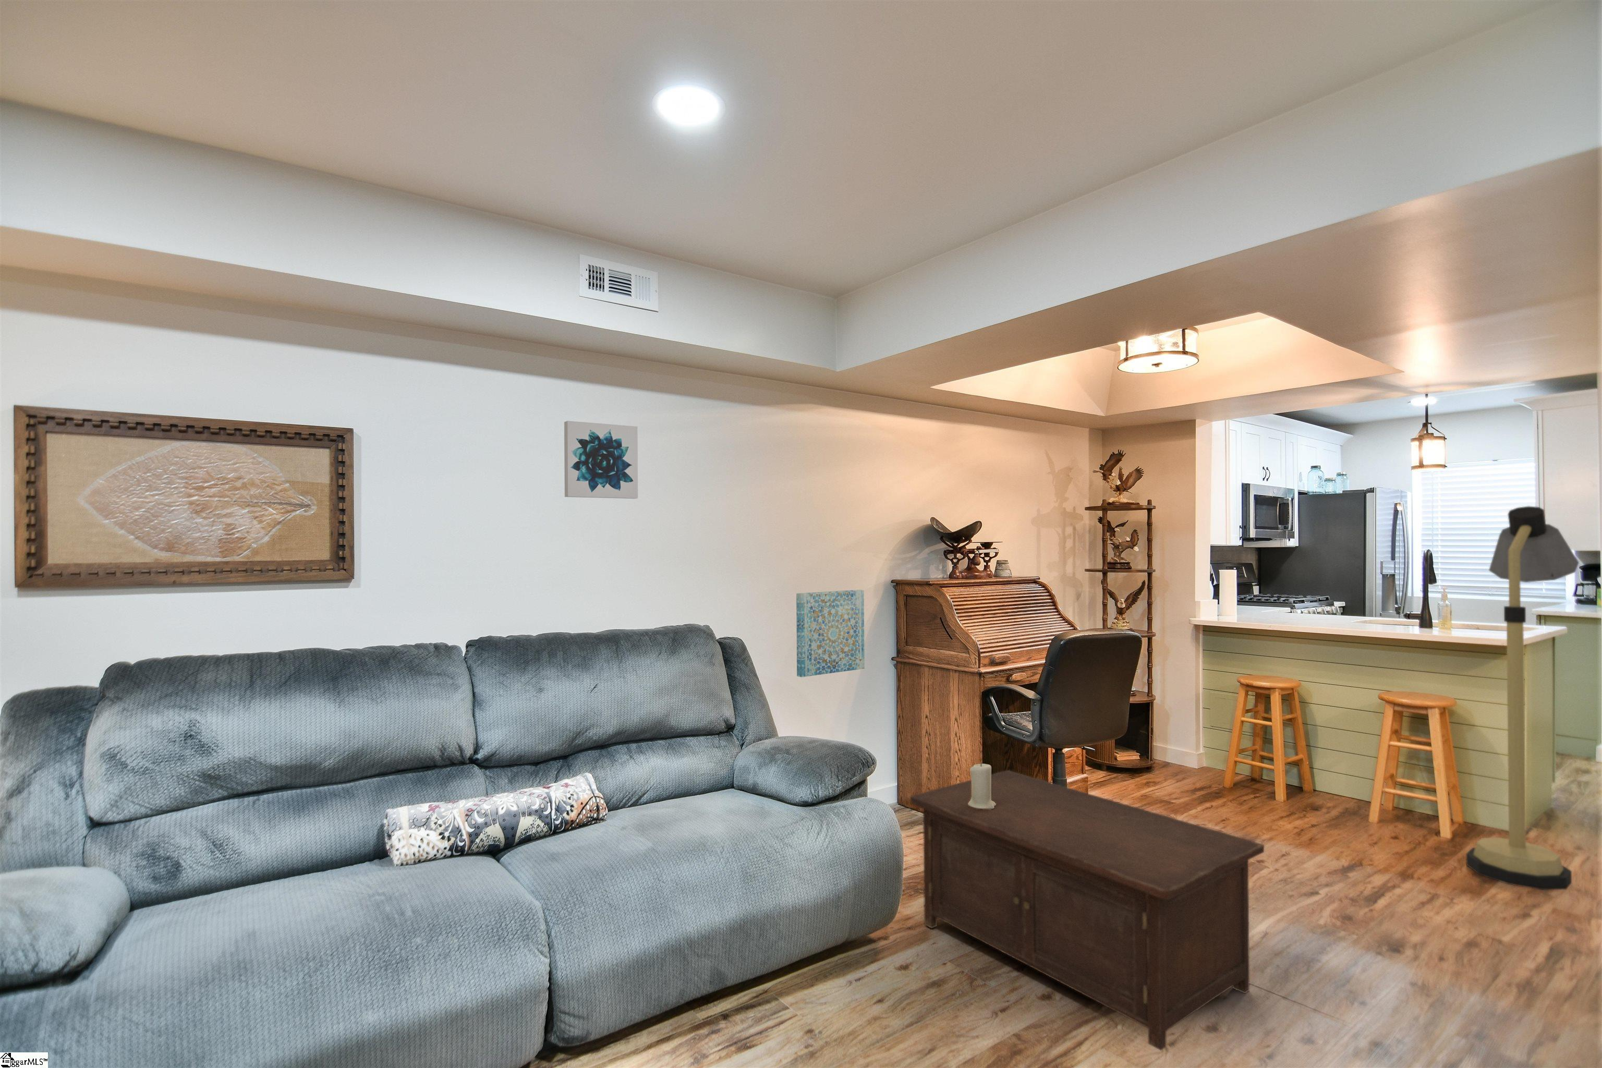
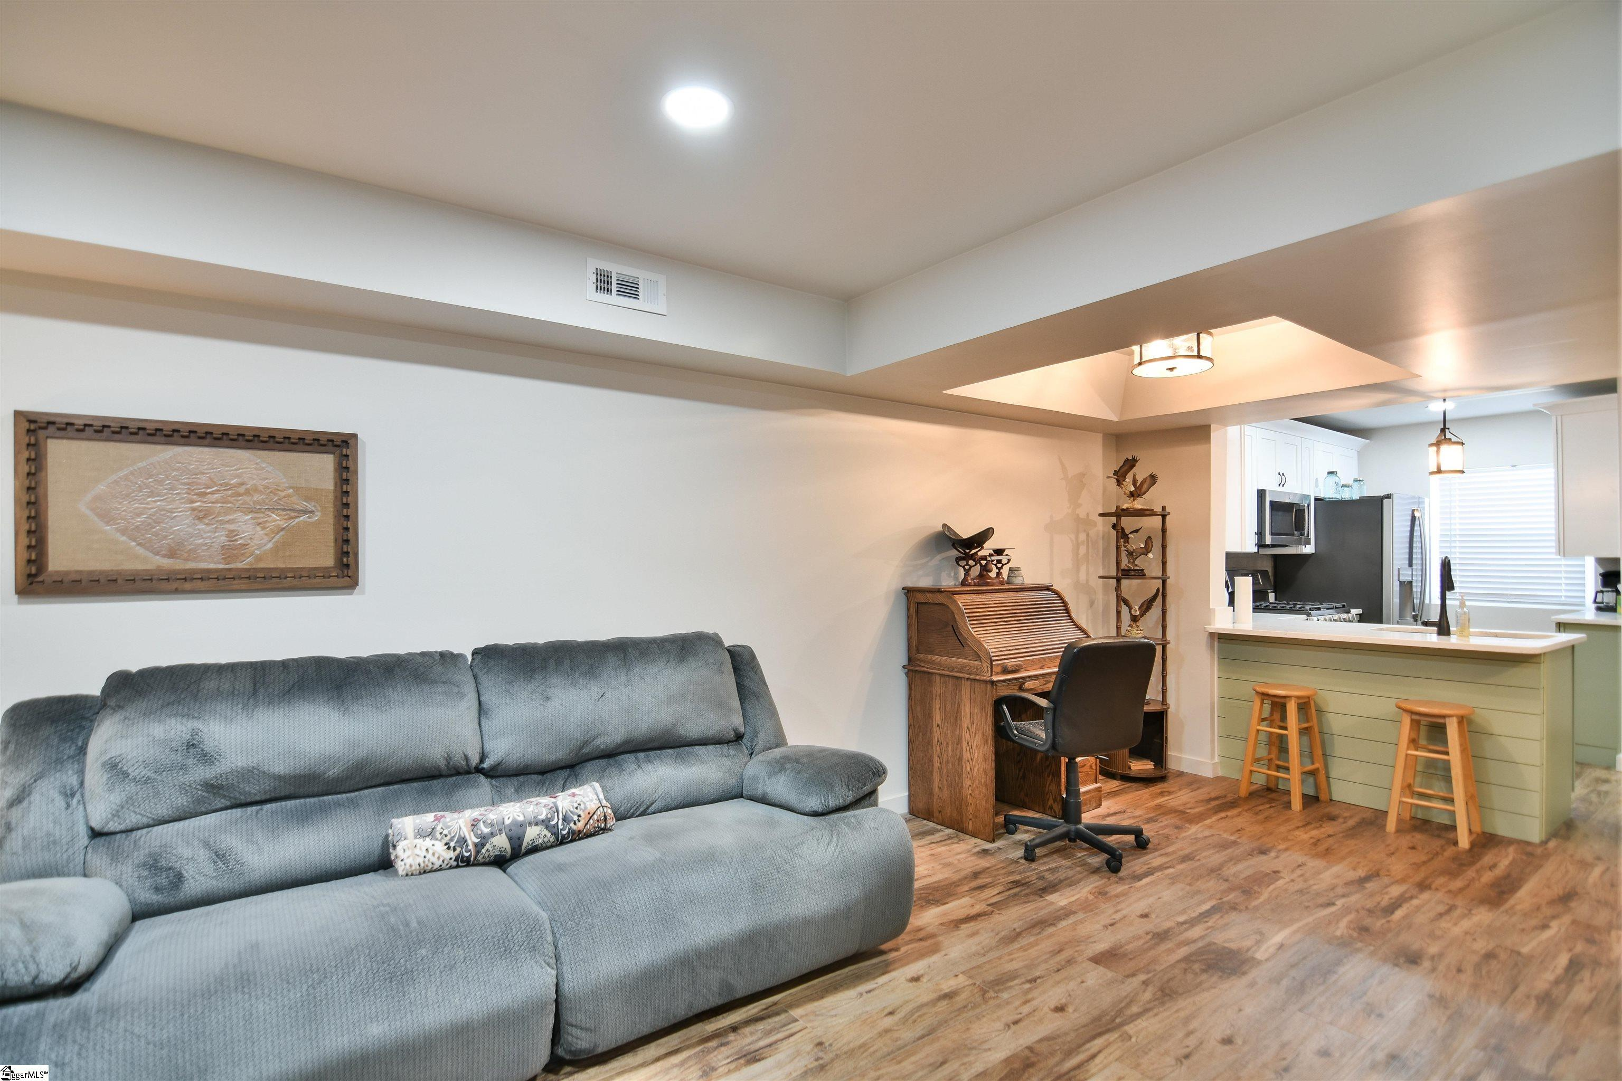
- wall art [796,589,865,677]
- candle [968,762,996,809]
- floor lamp [1465,505,1579,890]
- cabinet [909,770,1265,1051]
- wall art [564,421,638,499]
